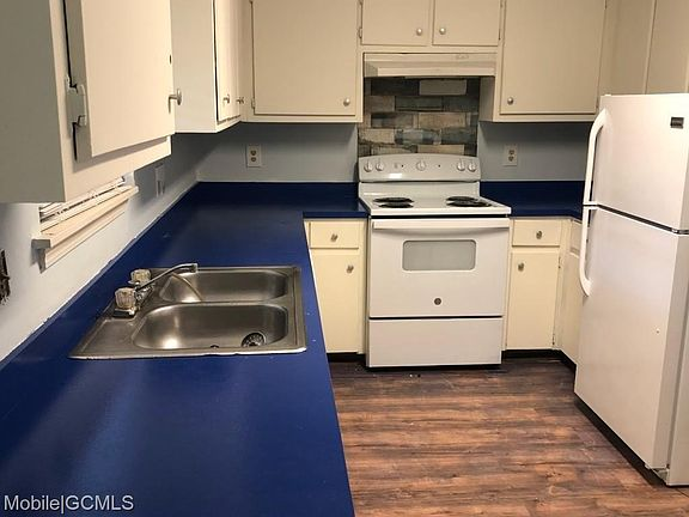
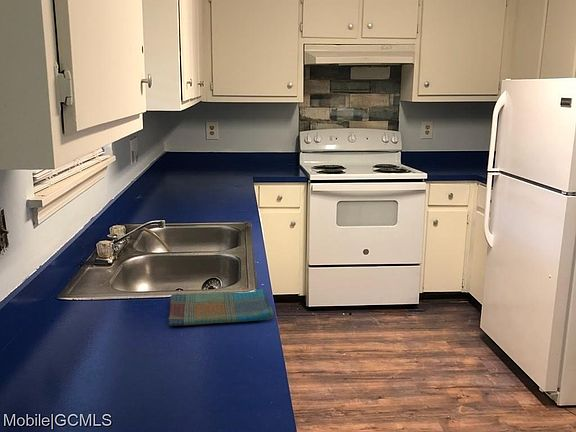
+ dish towel [168,288,275,327]
